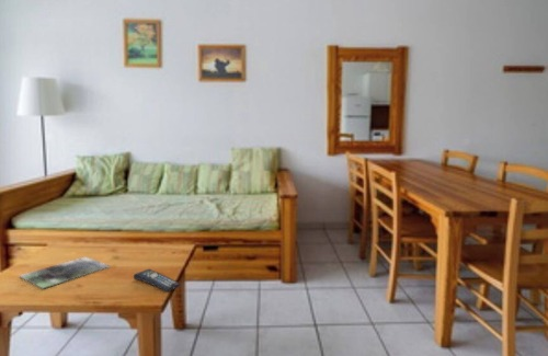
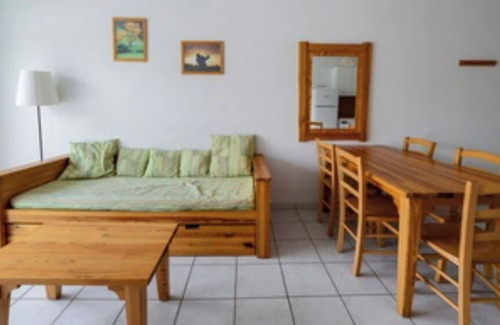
- remote control [133,268,182,292]
- magazine [18,256,111,289]
